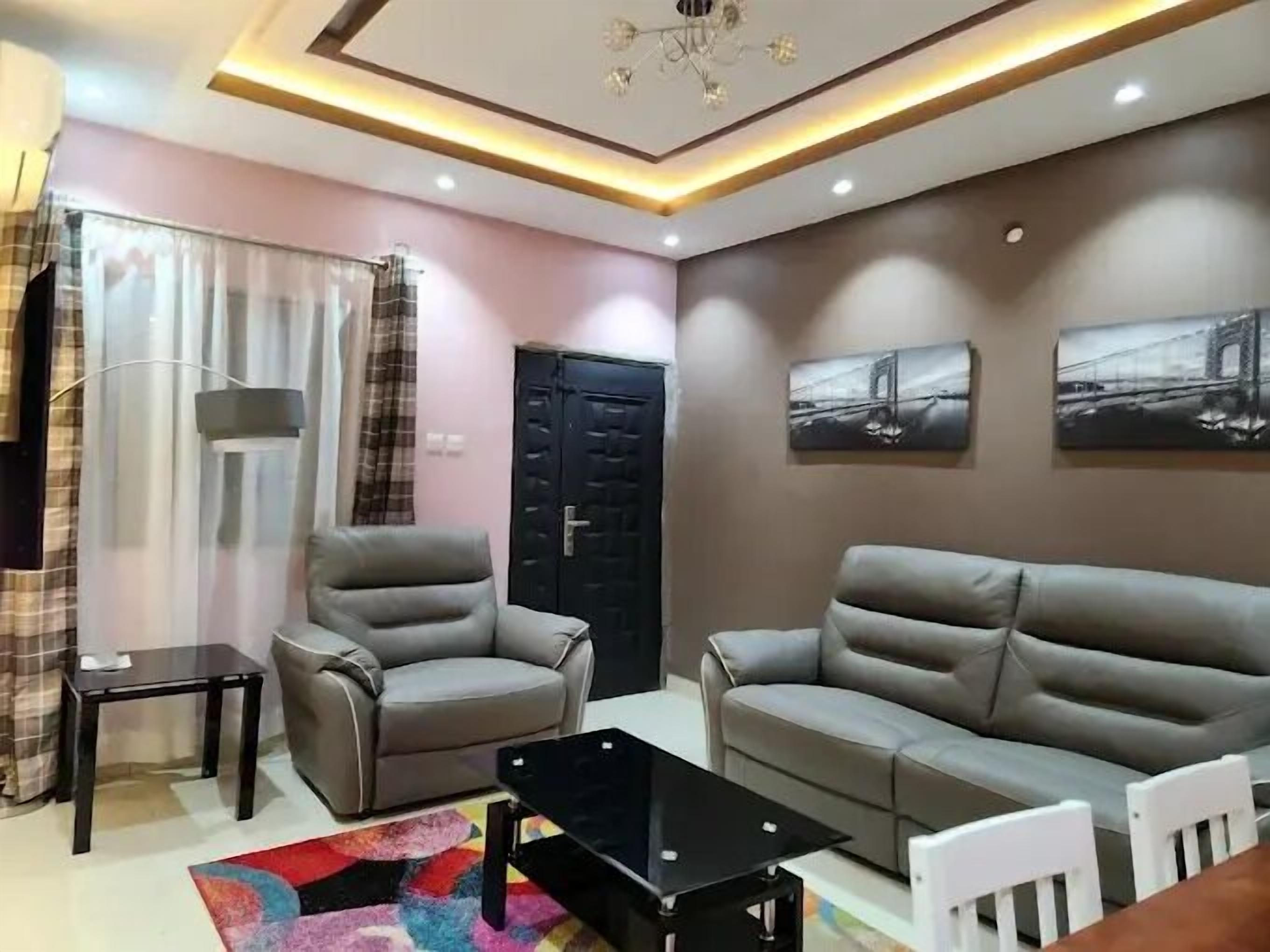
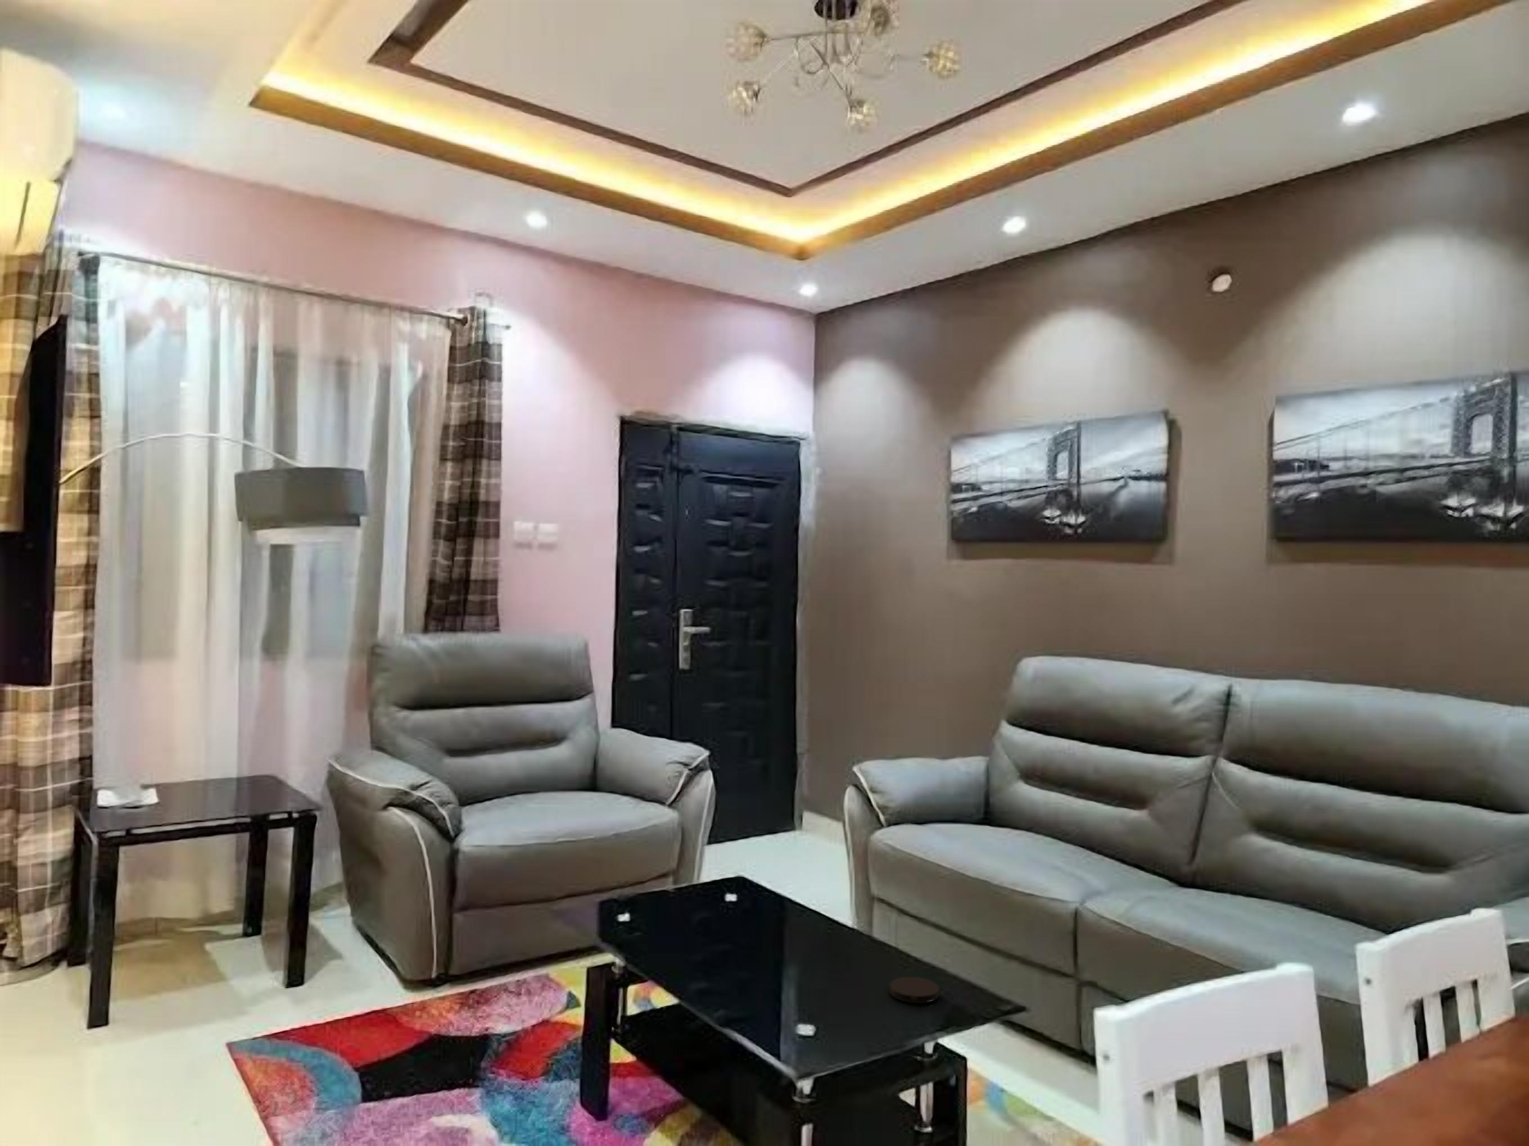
+ coaster [890,976,939,1004]
